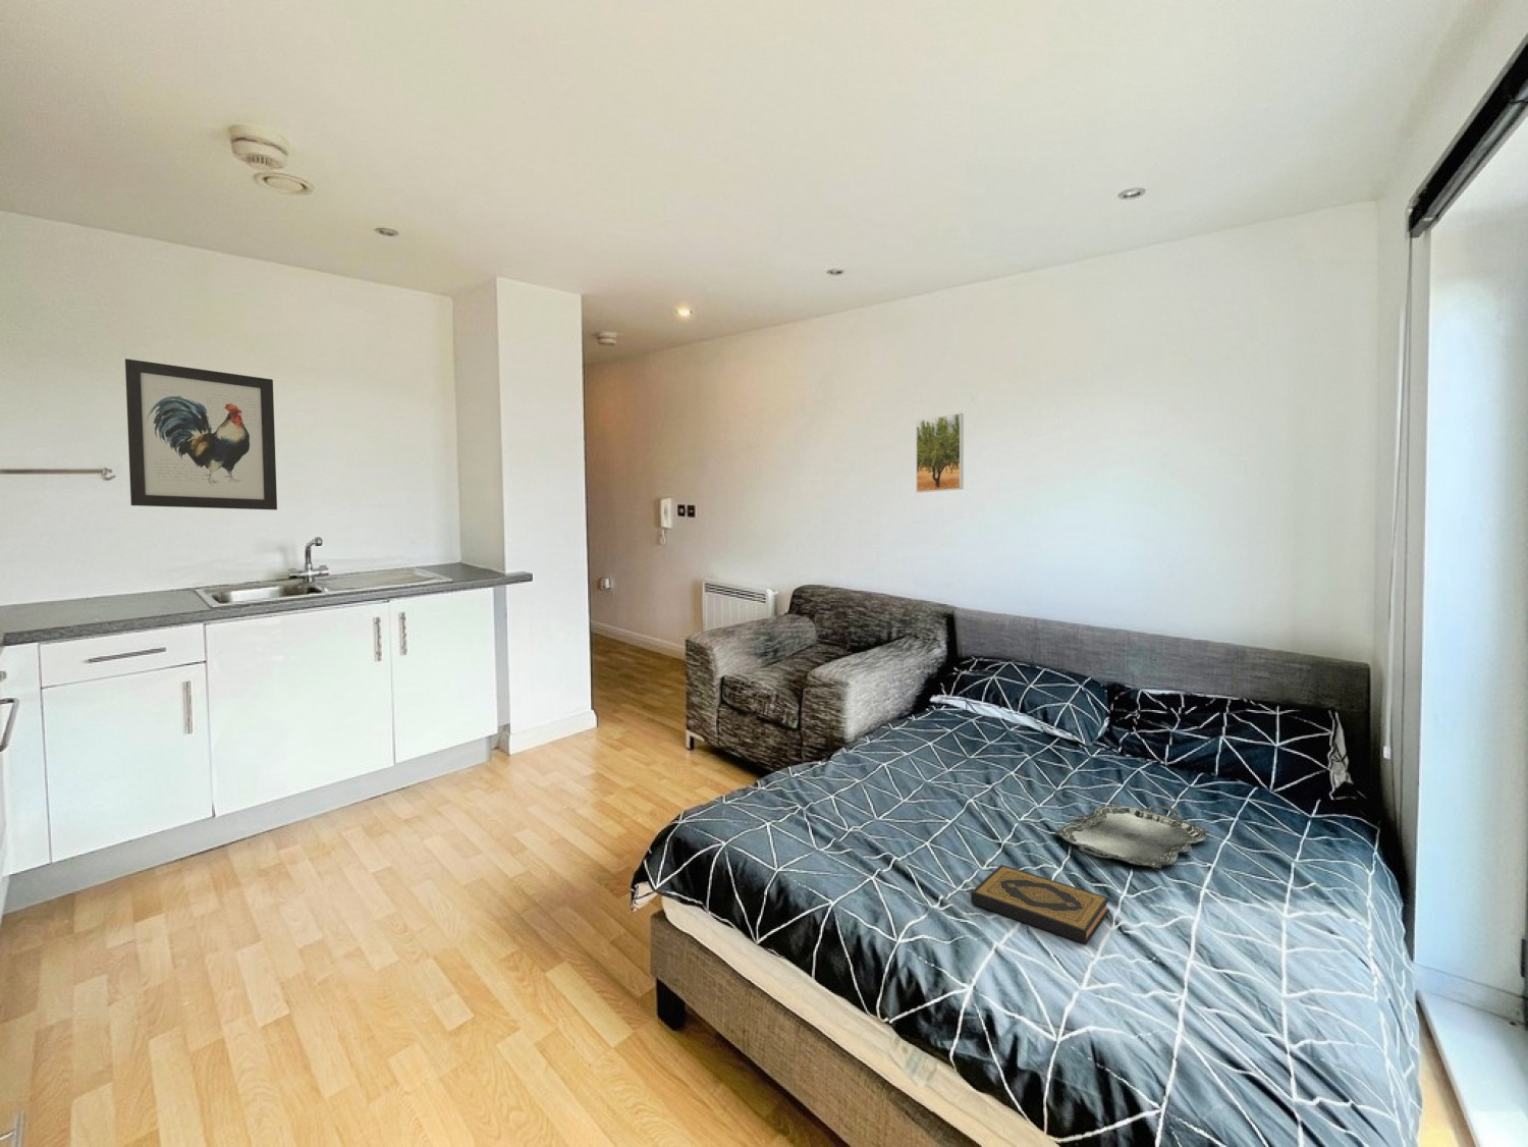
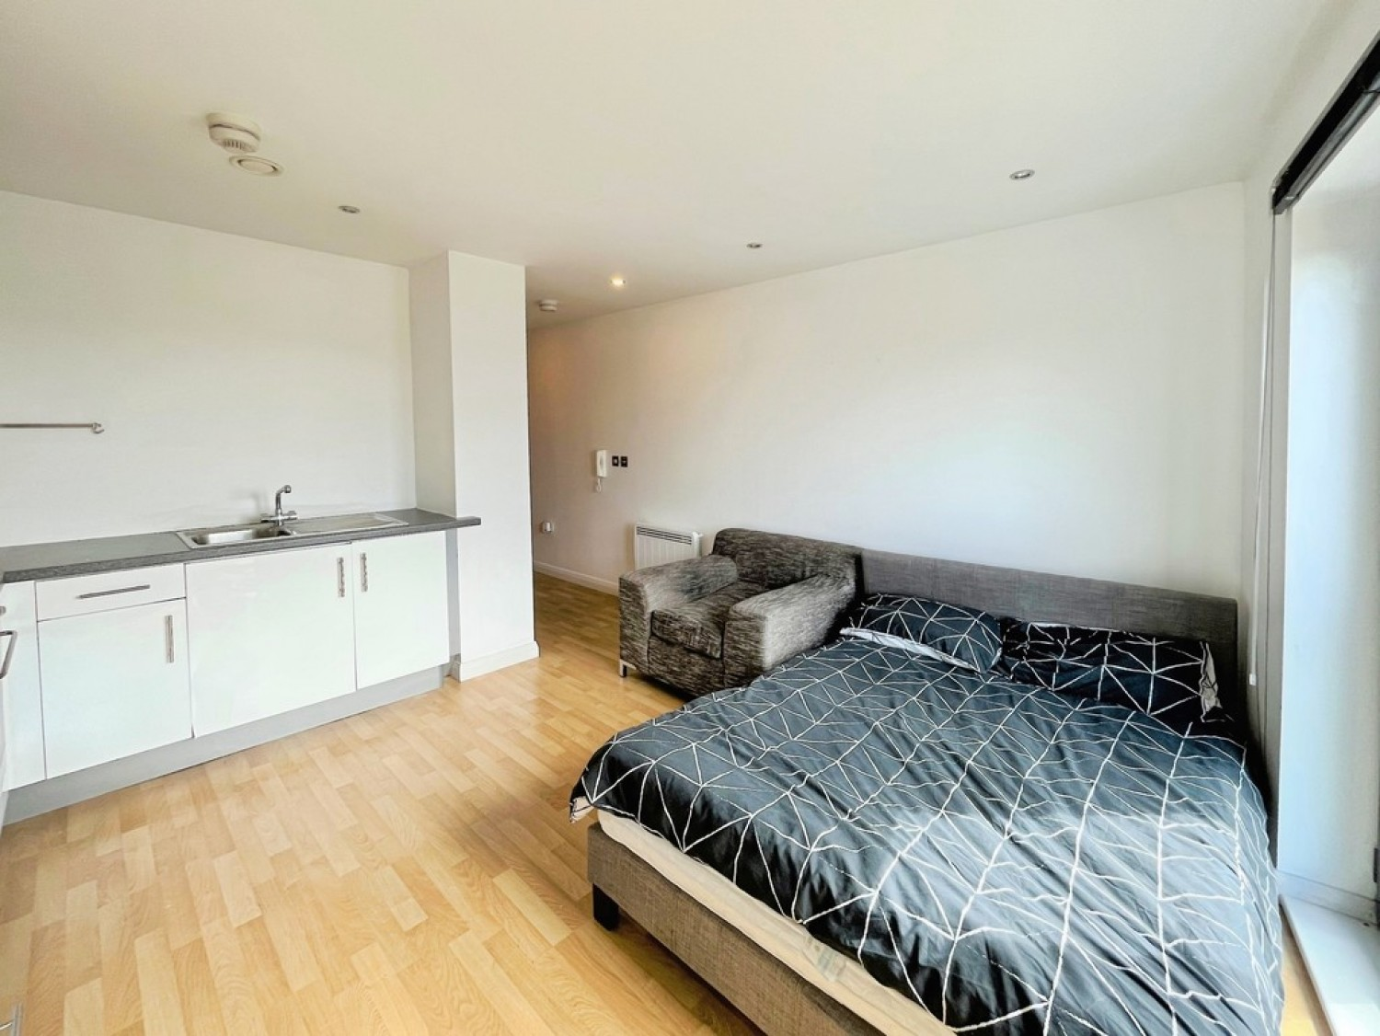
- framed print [915,412,965,494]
- hardback book [970,864,1110,946]
- wall art [124,358,278,511]
- serving tray [1054,802,1210,869]
